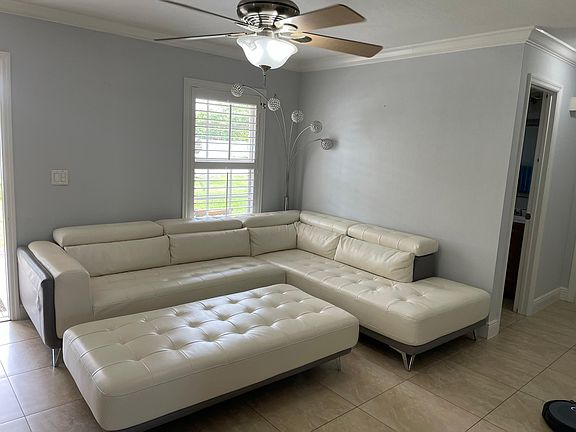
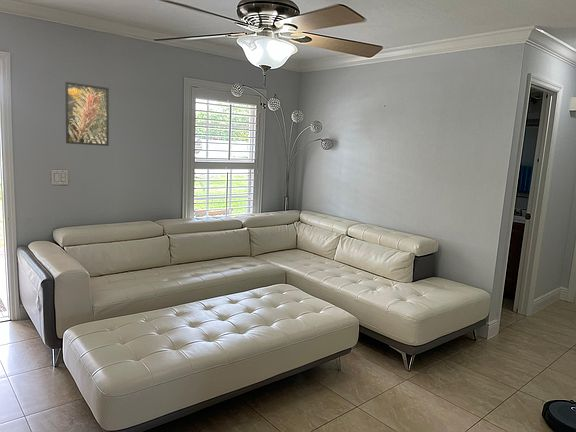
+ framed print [64,81,110,147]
